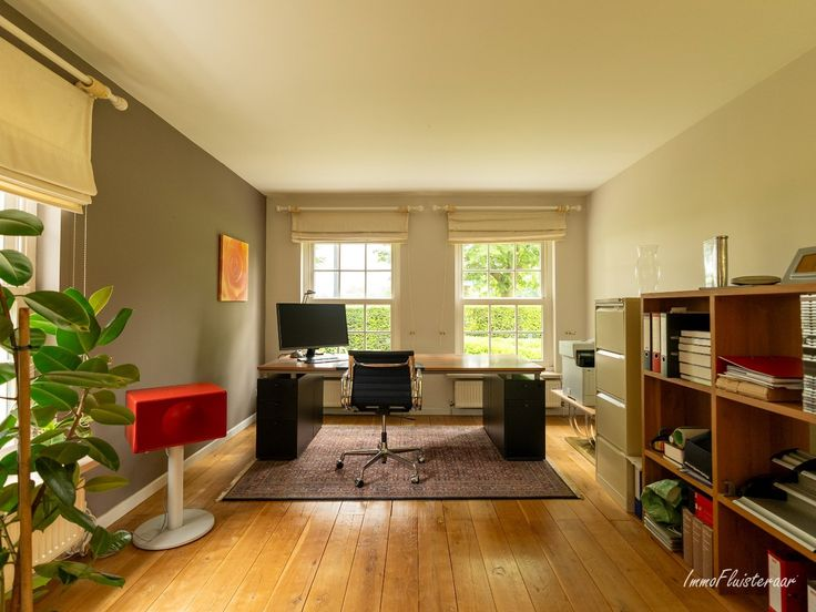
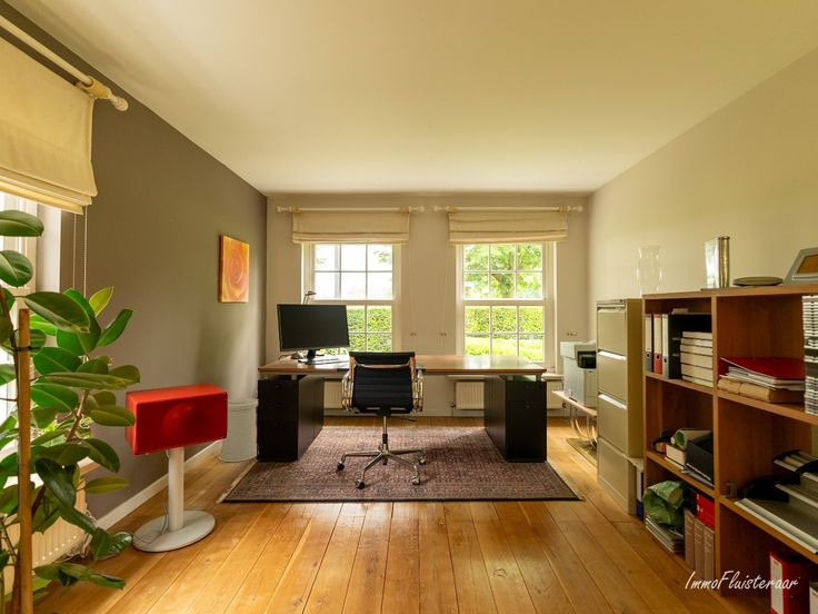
+ trash can [218,397,259,463]
